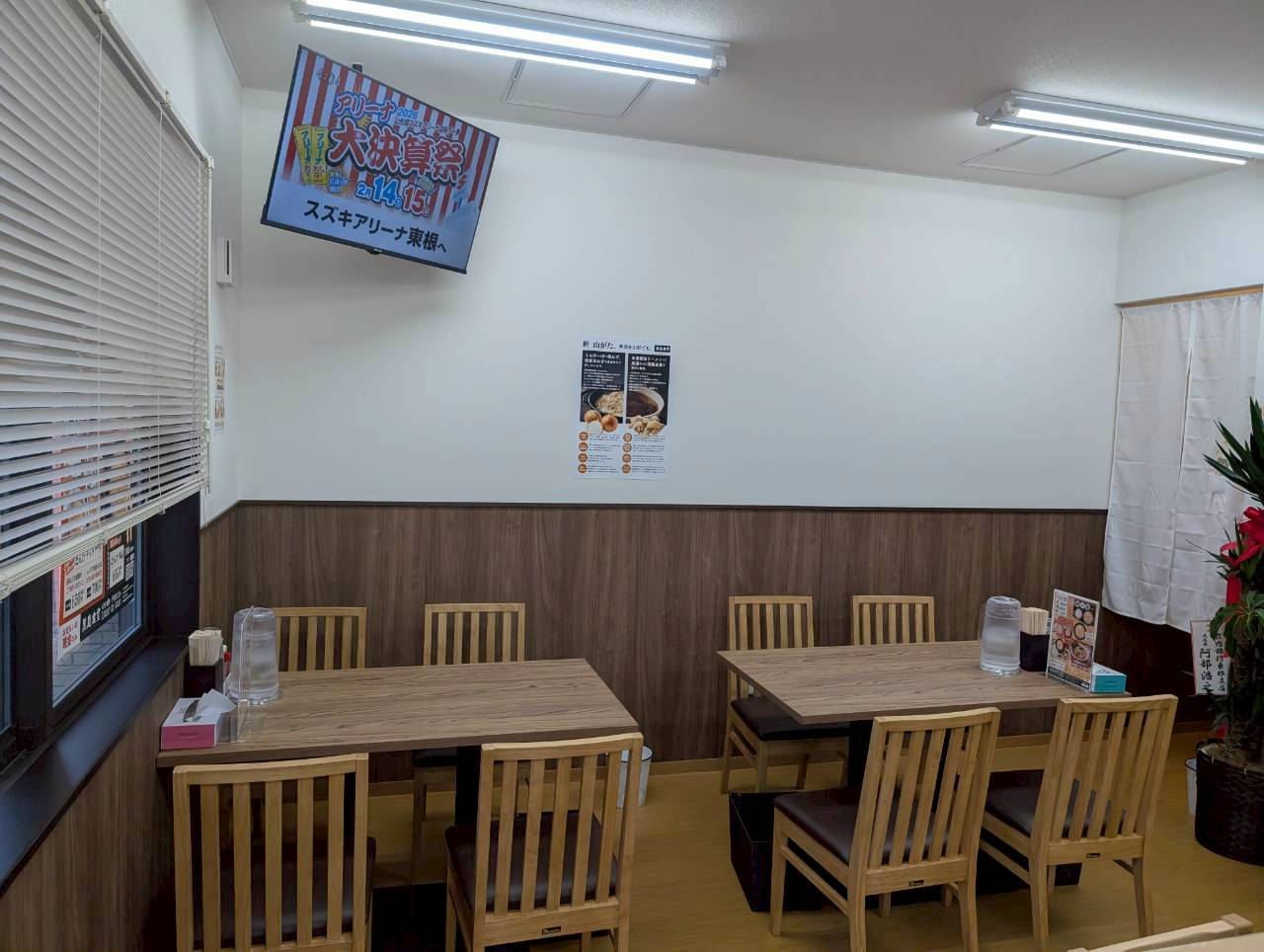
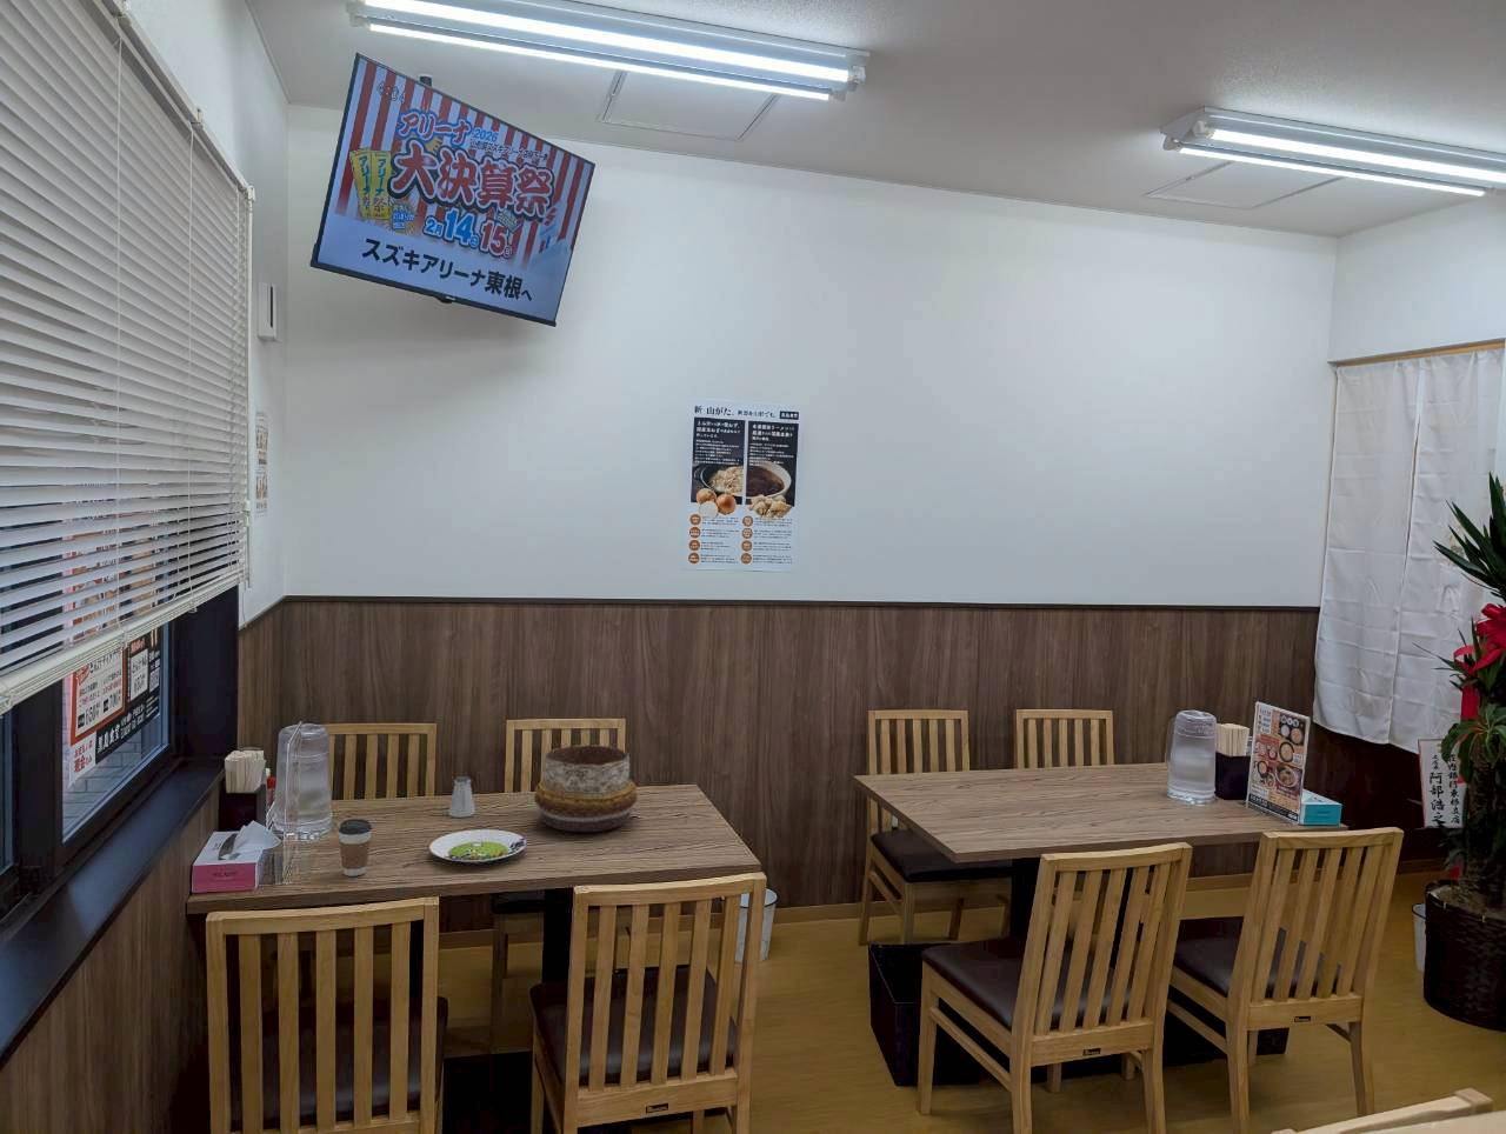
+ coffee cup [337,817,373,878]
+ salad plate [428,828,528,865]
+ saltshaker [447,775,477,818]
+ decorative bowl [533,743,637,833]
